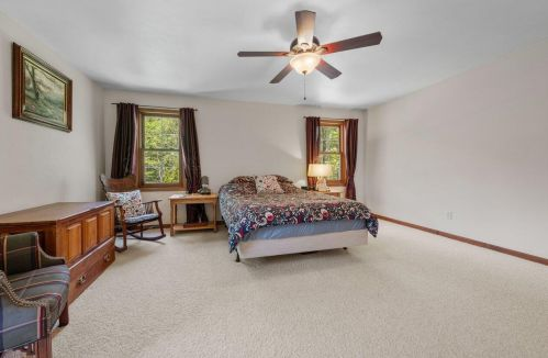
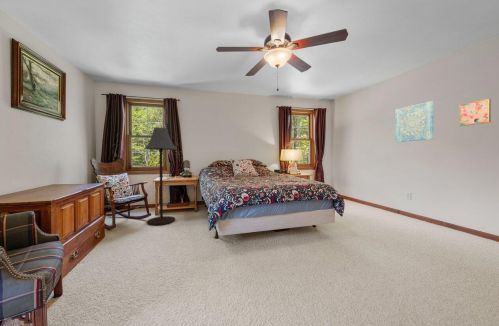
+ wall art [394,100,435,143]
+ floor lamp [143,127,177,226]
+ wall art [459,98,492,127]
